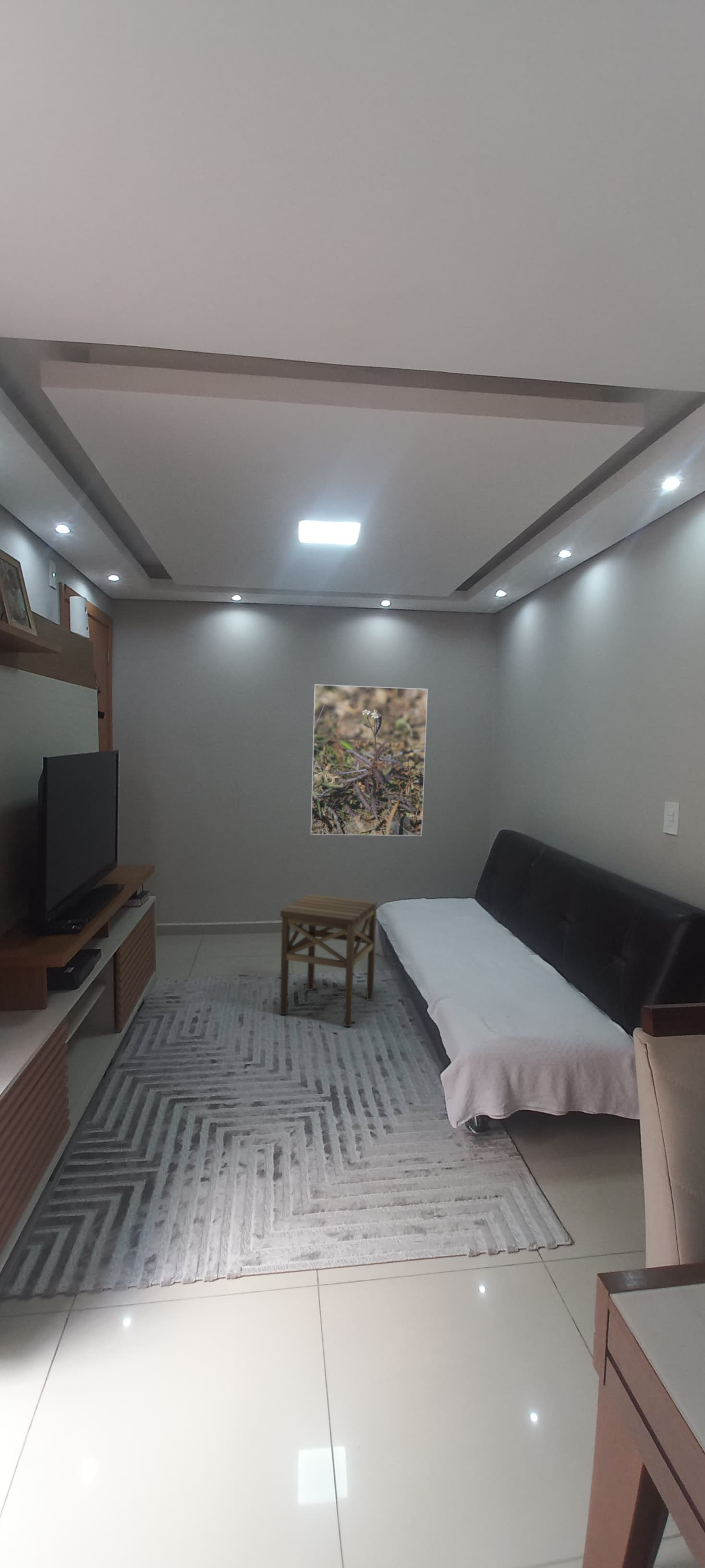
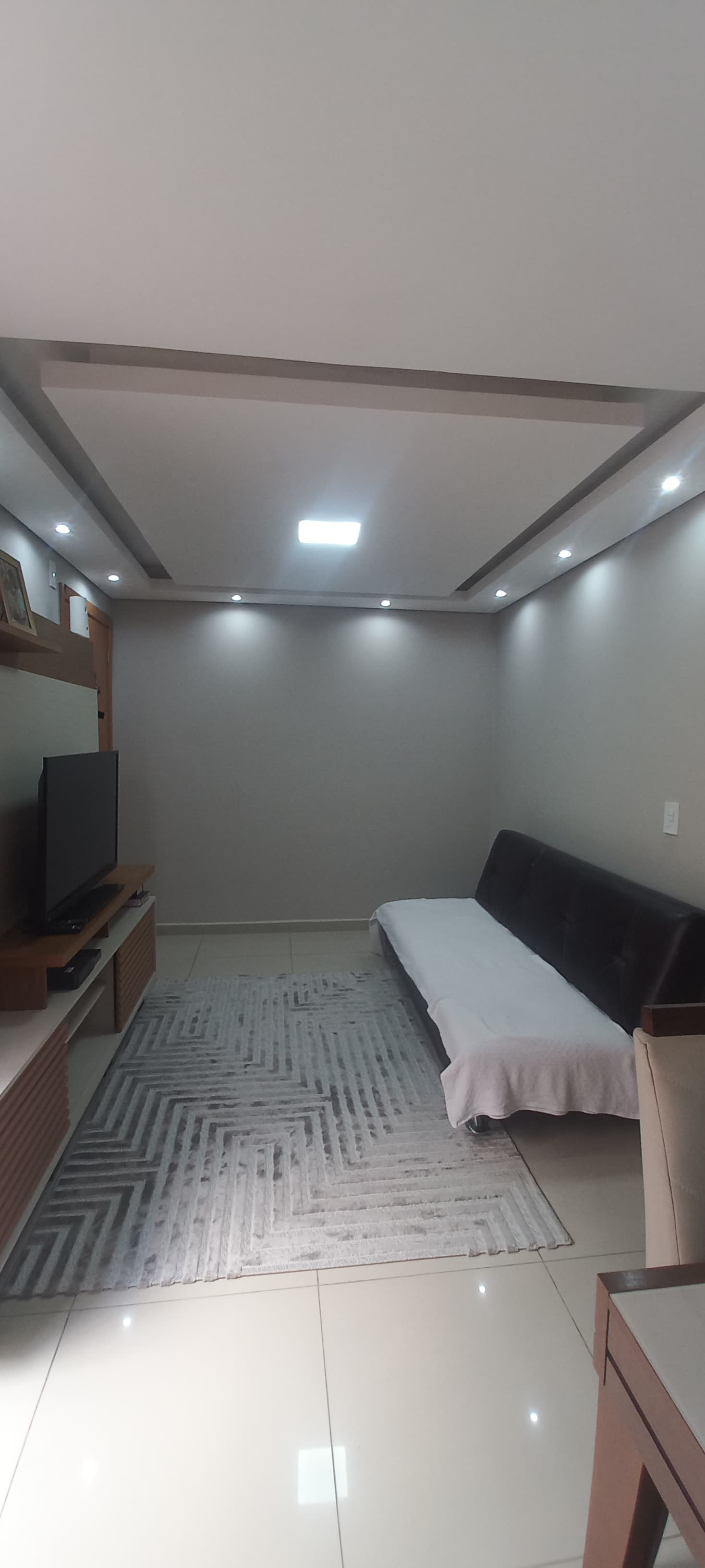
- side table [280,894,377,1028]
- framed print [310,684,428,836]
